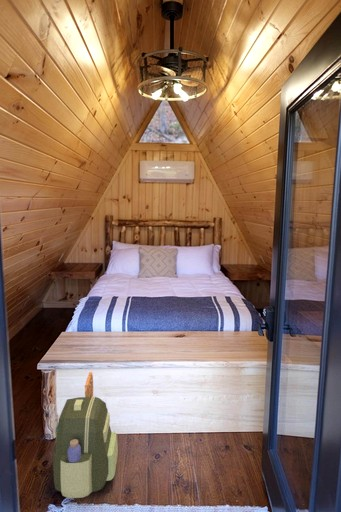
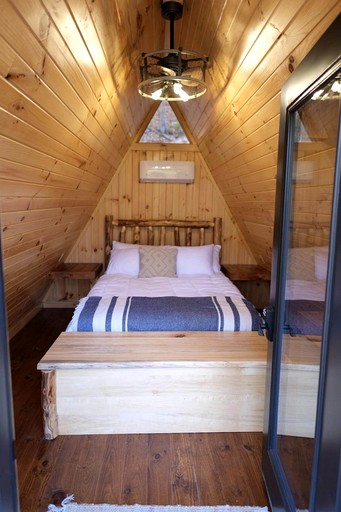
- backpack [52,371,119,499]
